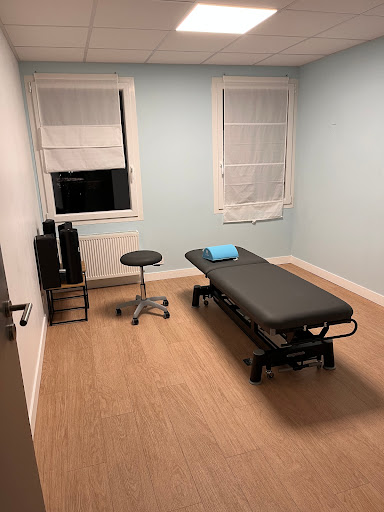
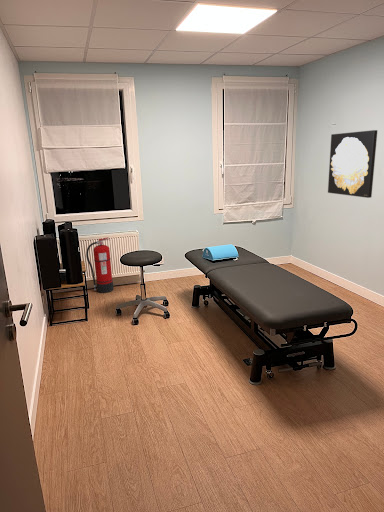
+ wall art [327,129,378,199]
+ fire extinguisher [85,236,114,294]
